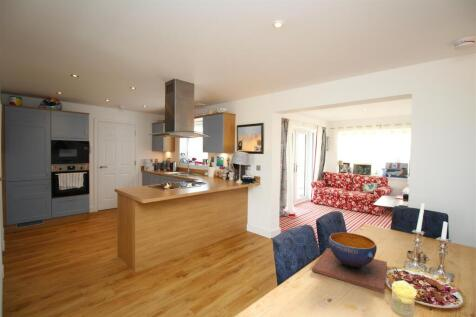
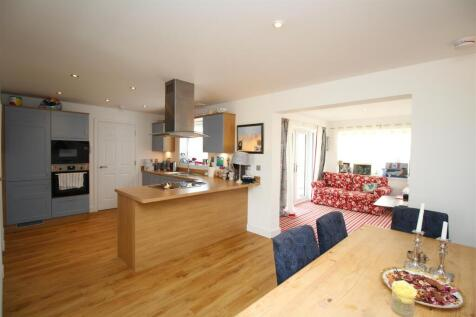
- decorative bowl [311,232,388,294]
